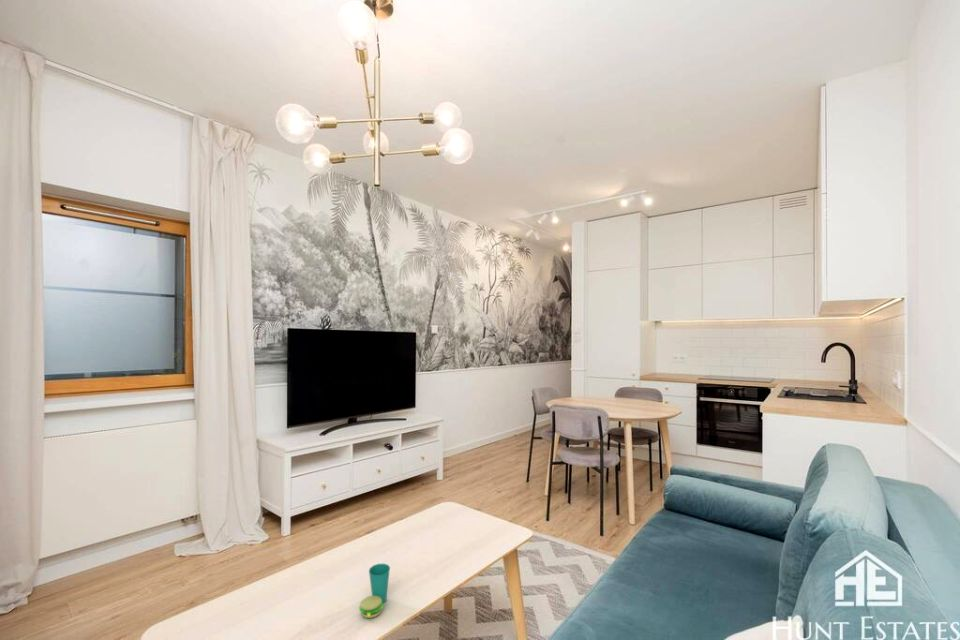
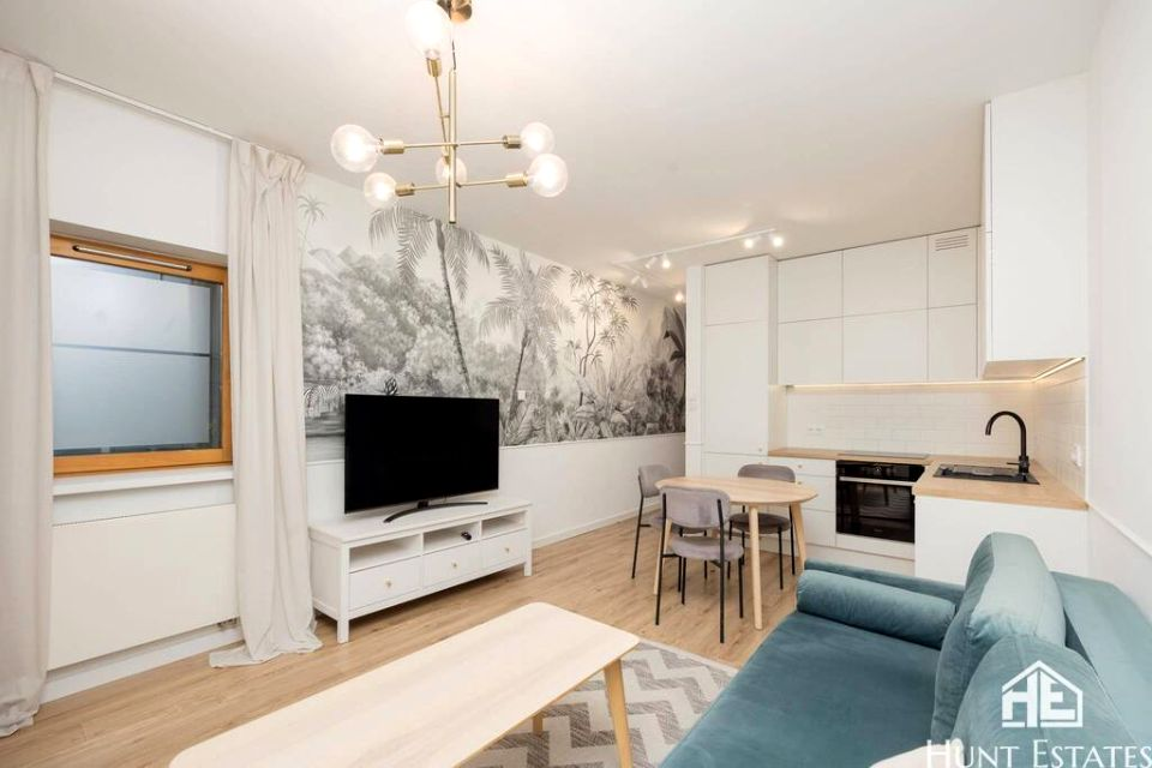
- cup [359,563,391,619]
